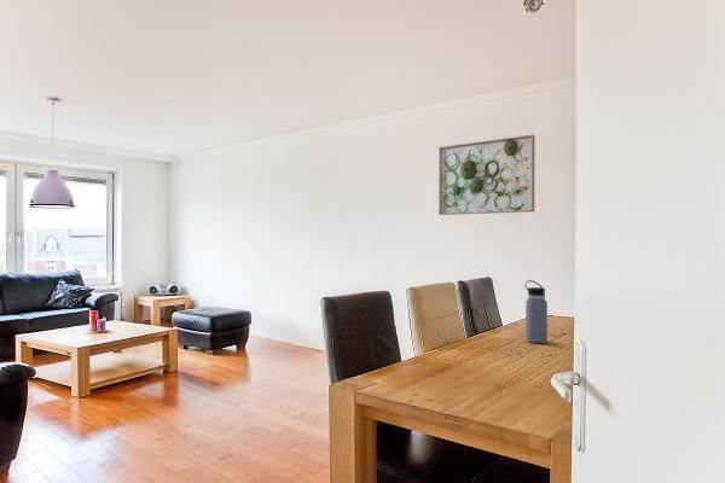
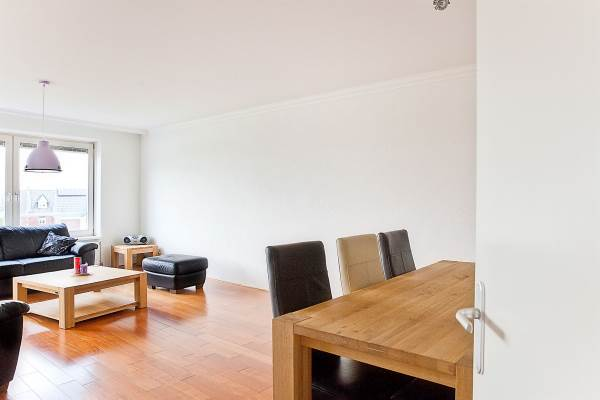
- water bottle [523,279,549,344]
- wall art [437,134,536,216]
